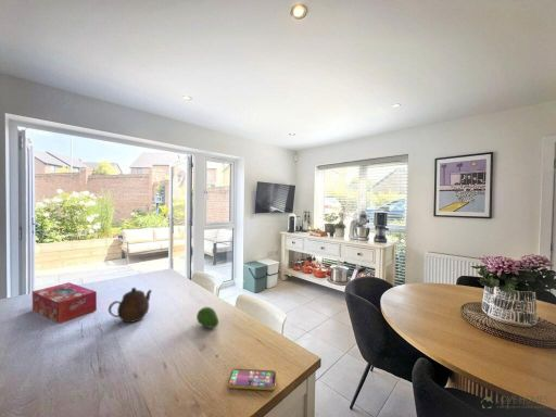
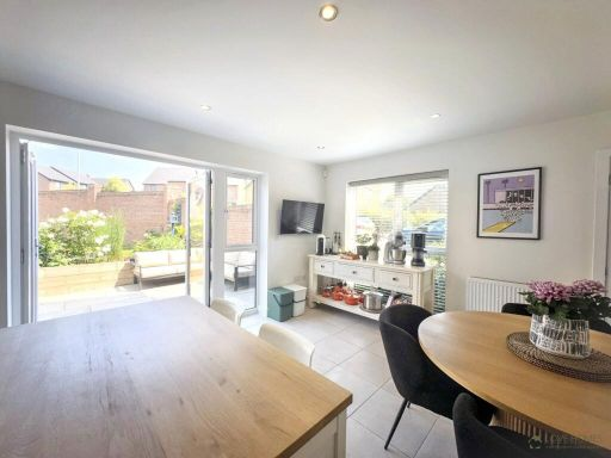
- teapot [108,287,153,324]
- fruit [195,306,220,329]
- smartphone [227,368,277,391]
- tissue box [31,281,98,325]
